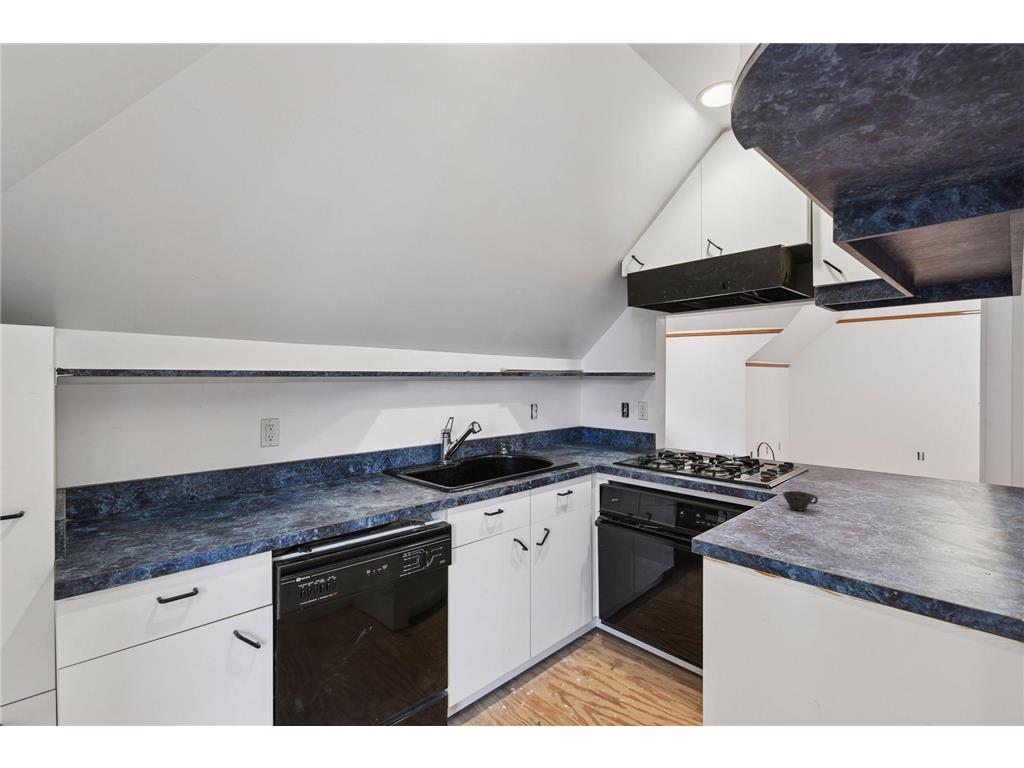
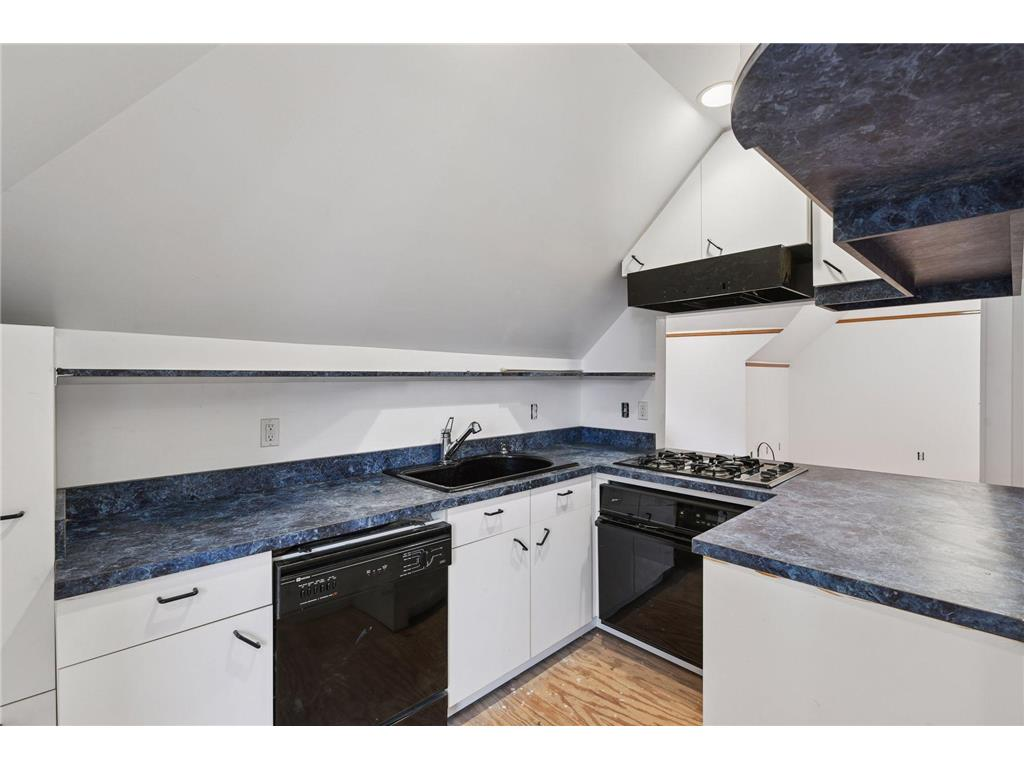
- cup [781,490,819,512]
